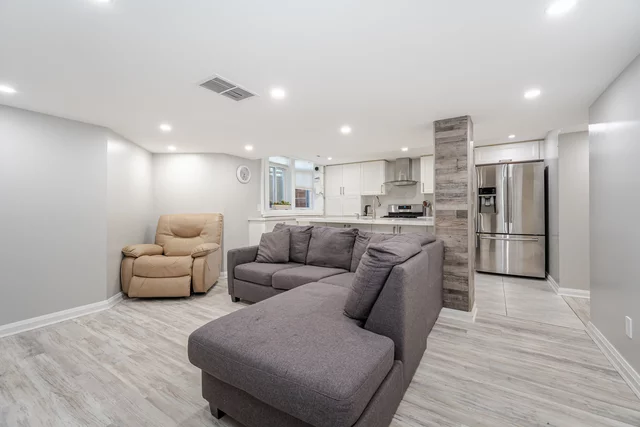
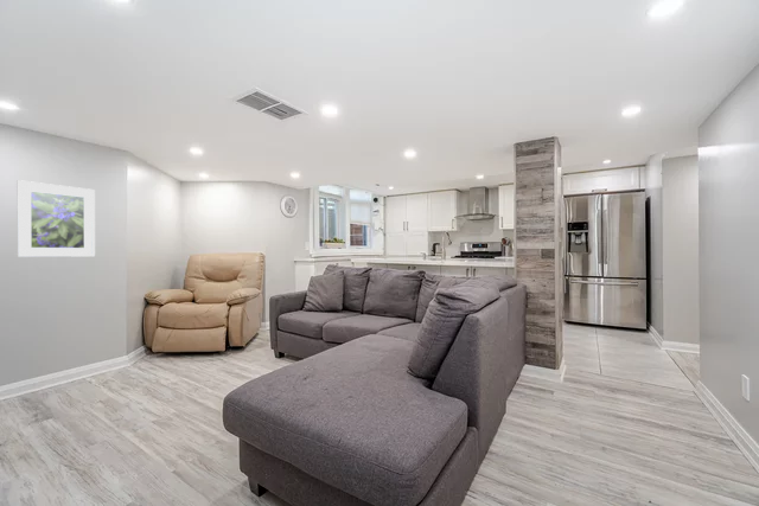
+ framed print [15,179,96,258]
